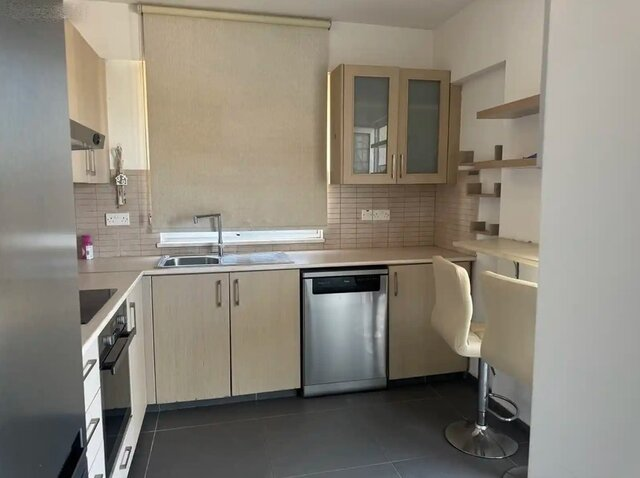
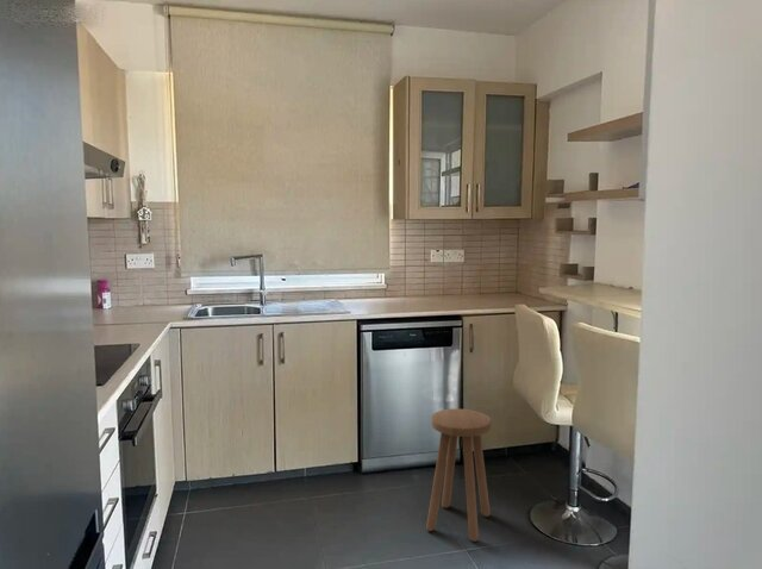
+ stool [425,408,492,543]
